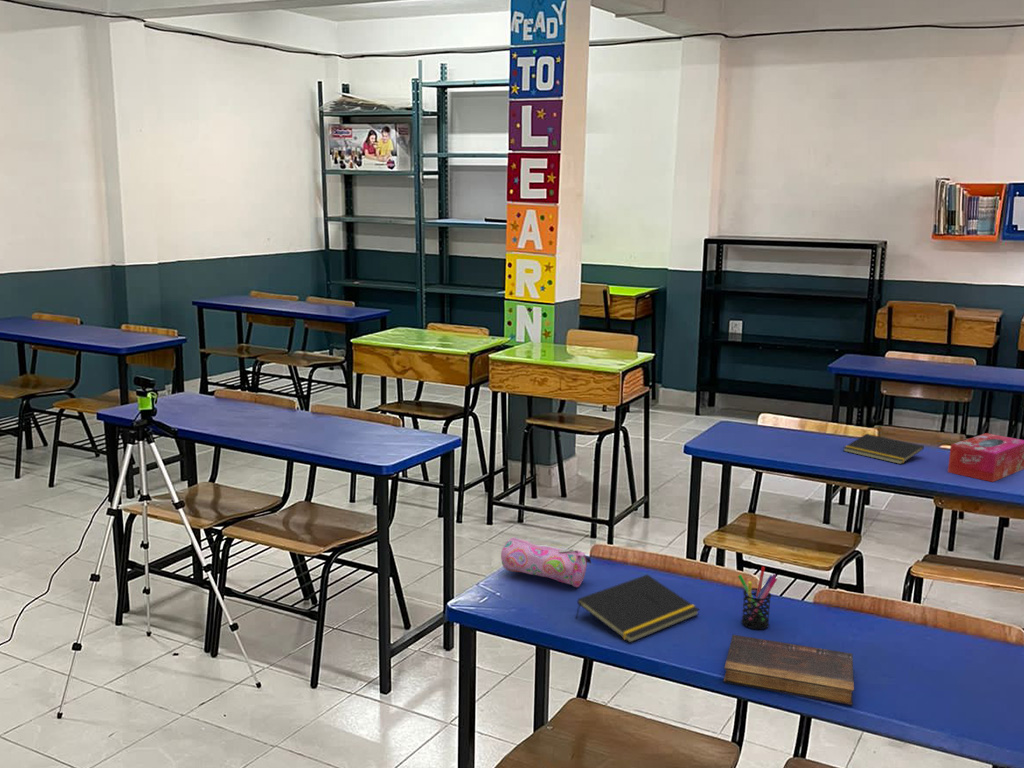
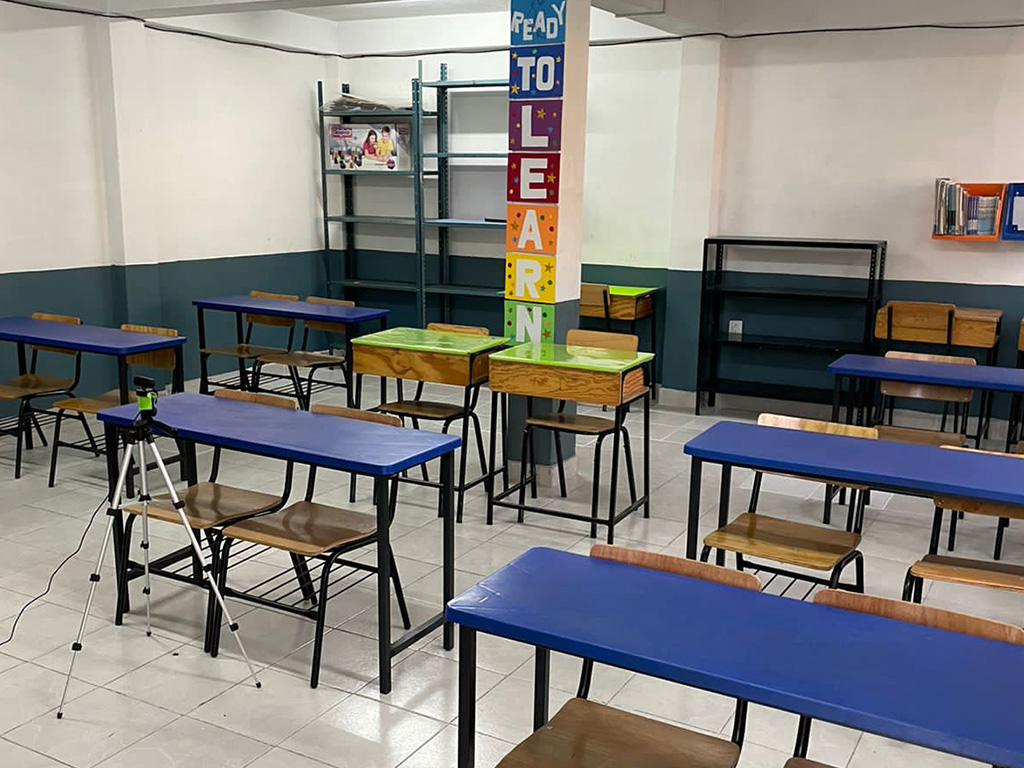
- pencil case [500,536,592,588]
- pen holder [737,566,778,630]
- tissue box [947,432,1024,483]
- notepad [843,433,925,465]
- book [722,634,855,706]
- notepad [575,574,701,644]
